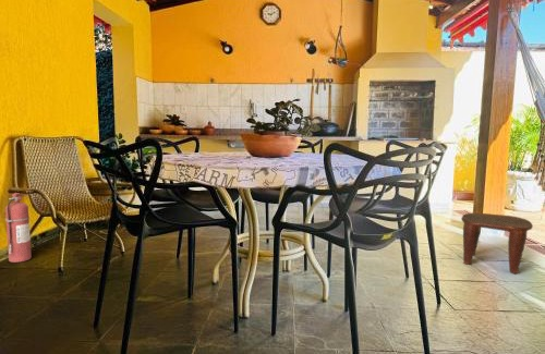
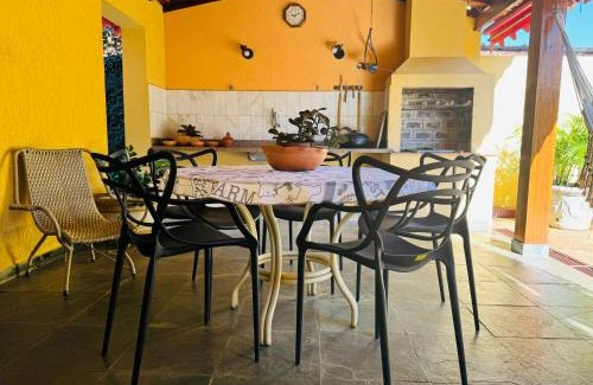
- stool [460,212,534,274]
- fire extinguisher [4,192,33,264]
